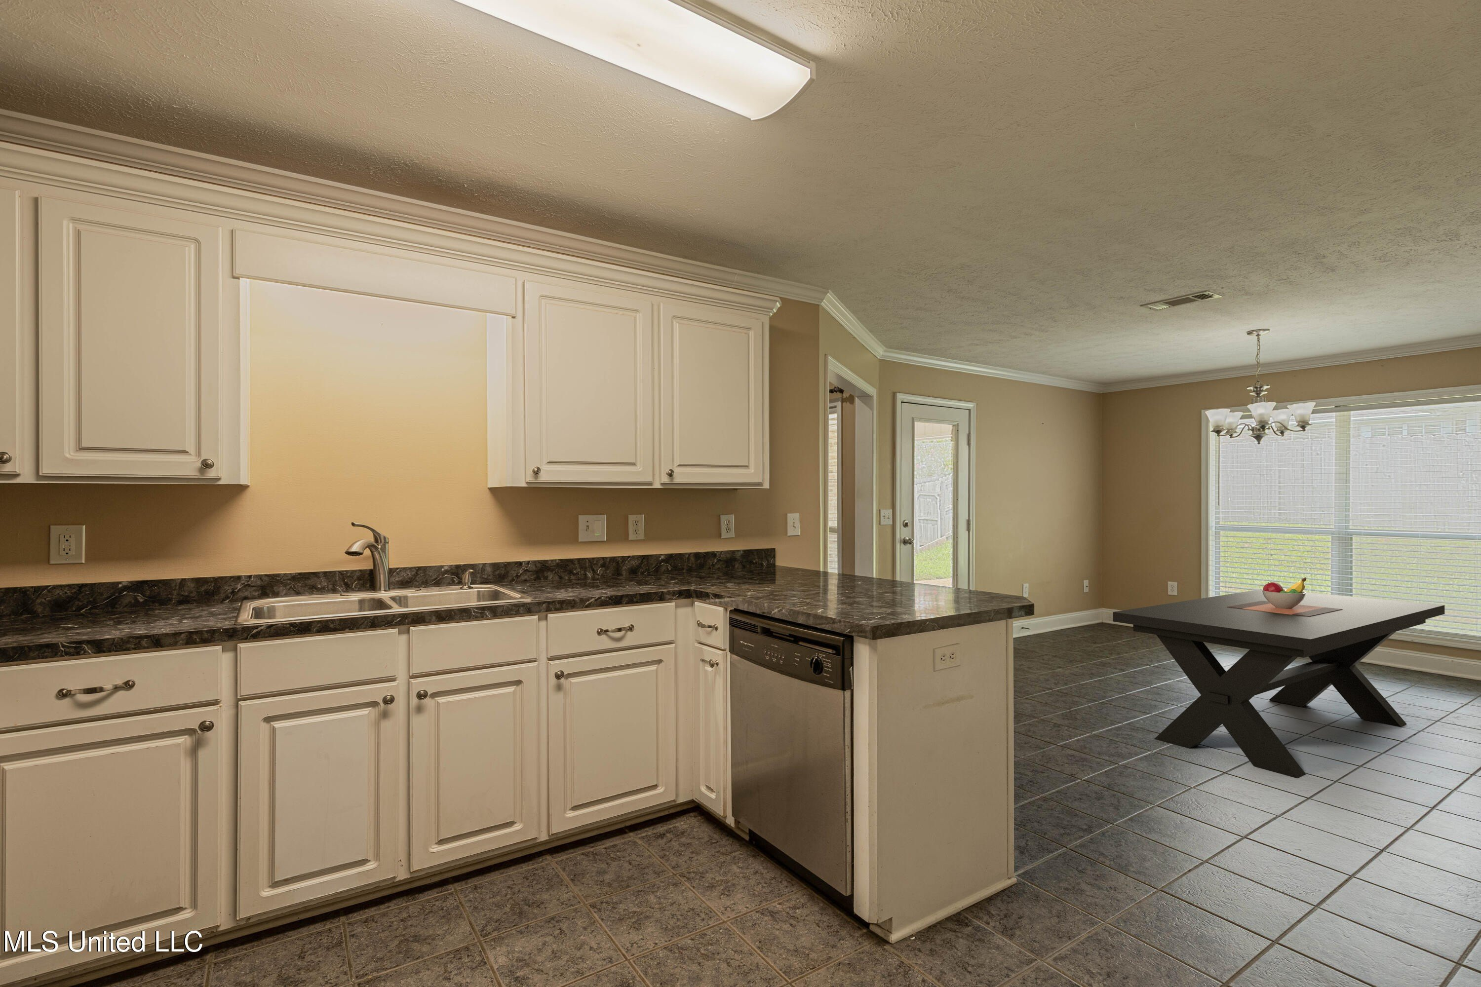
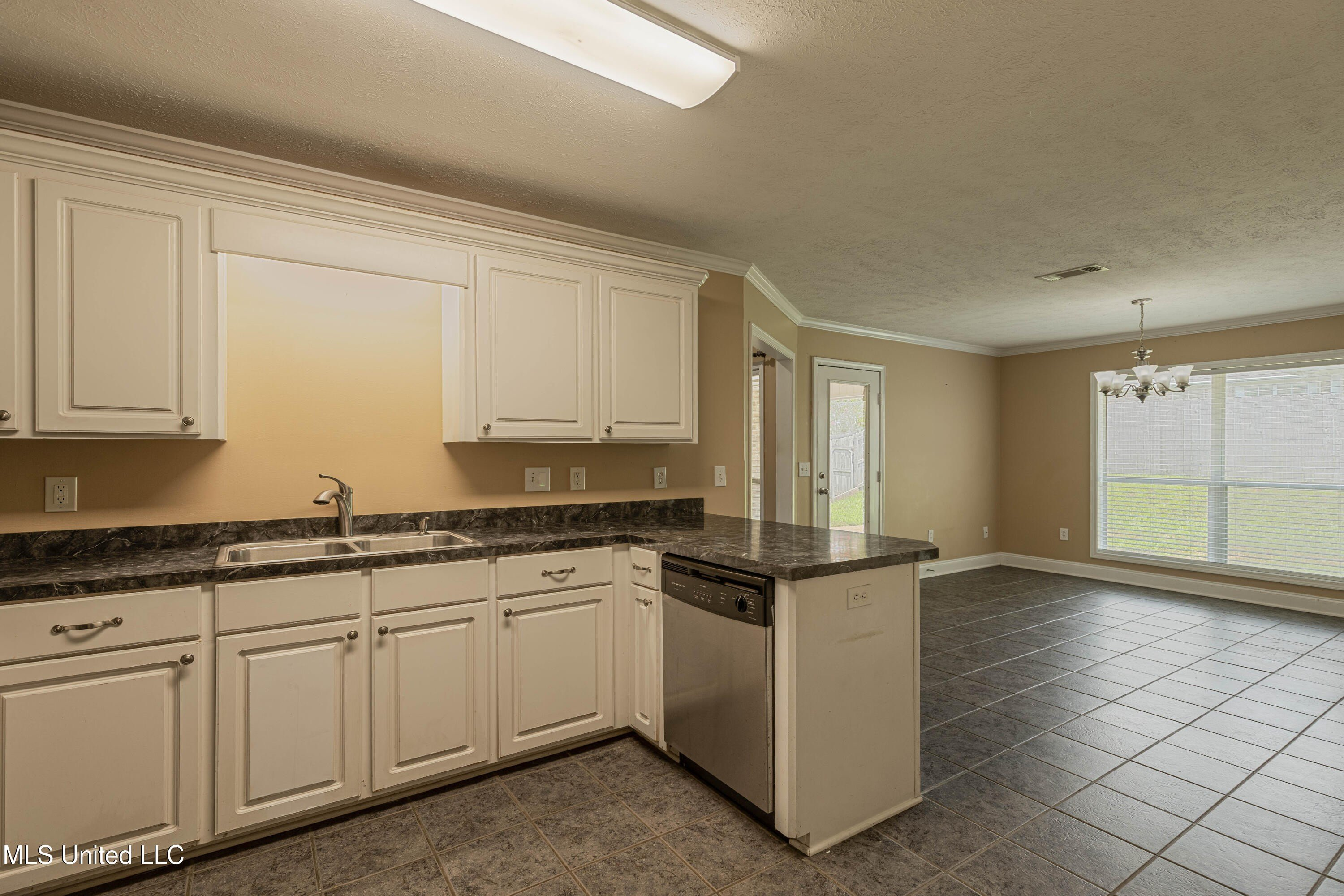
- dining table [1112,577,1446,779]
